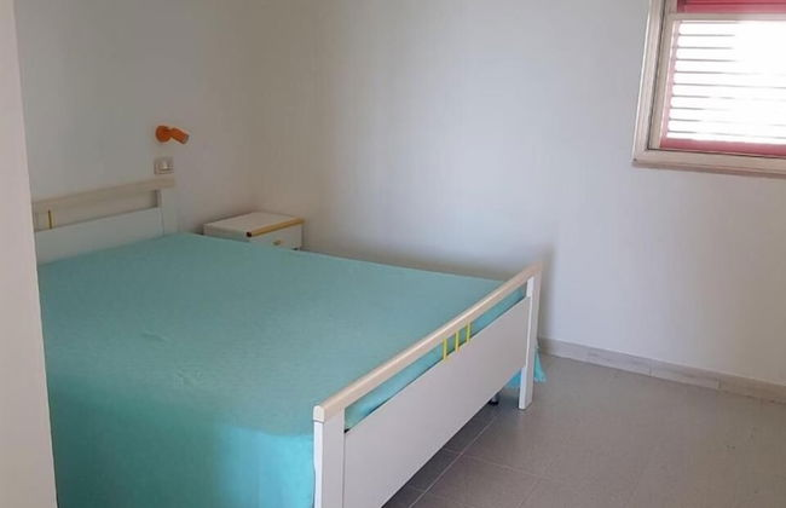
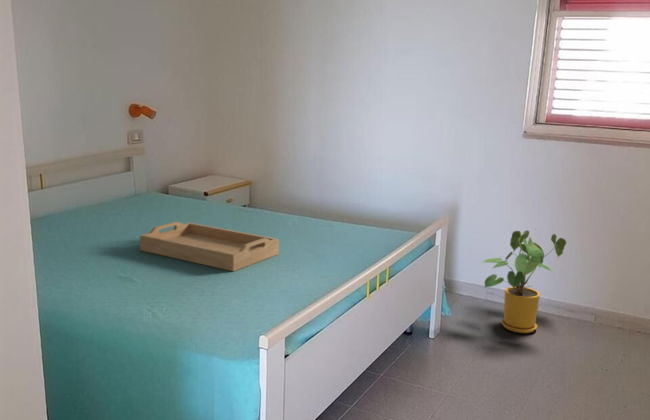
+ house plant [482,229,567,334]
+ serving tray [139,221,280,272]
